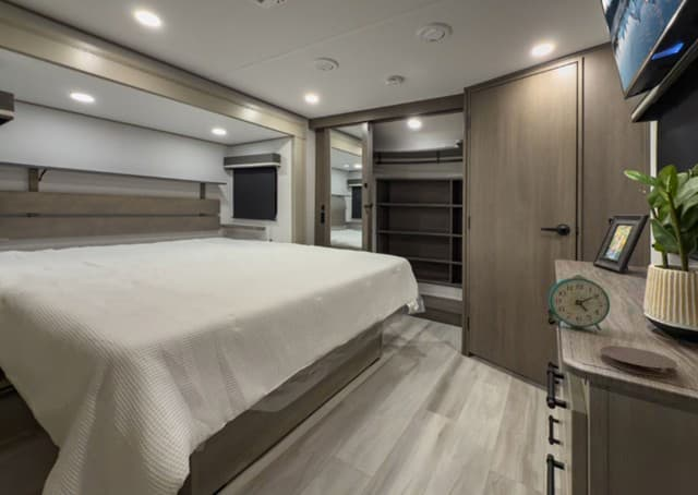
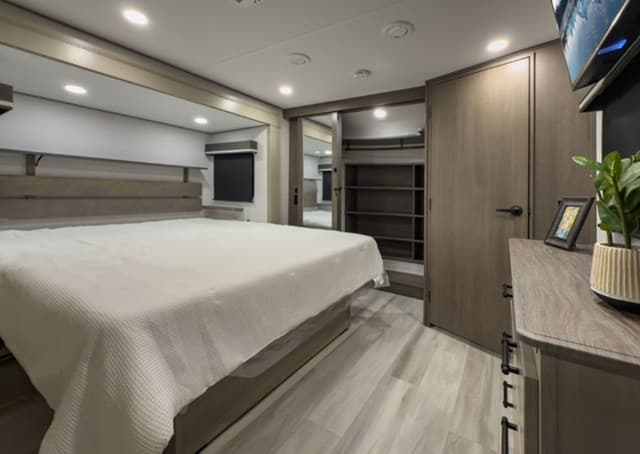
- coaster [599,346,678,377]
- alarm clock [547,274,611,331]
